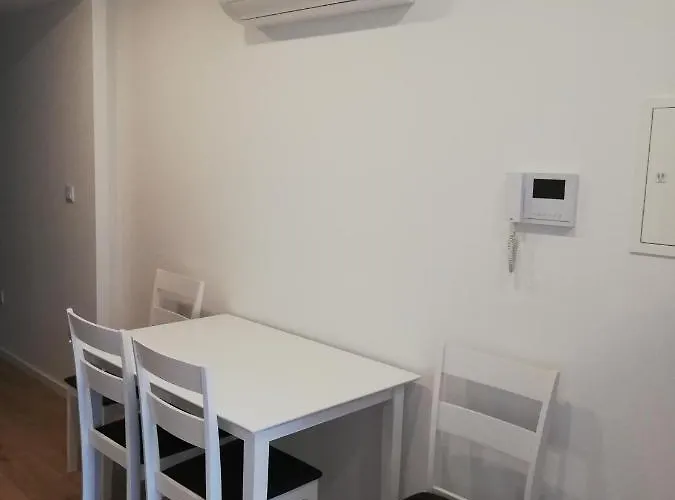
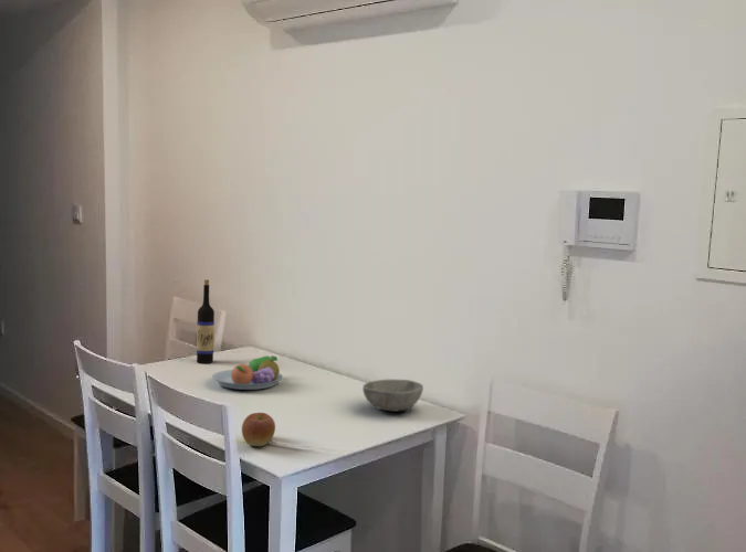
+ bowl [361,379,424,413]
+ wine bottle [196,278,216,364]
+ fruit bowl [211,354,284,391]
+ apple [241,412,276,447]
